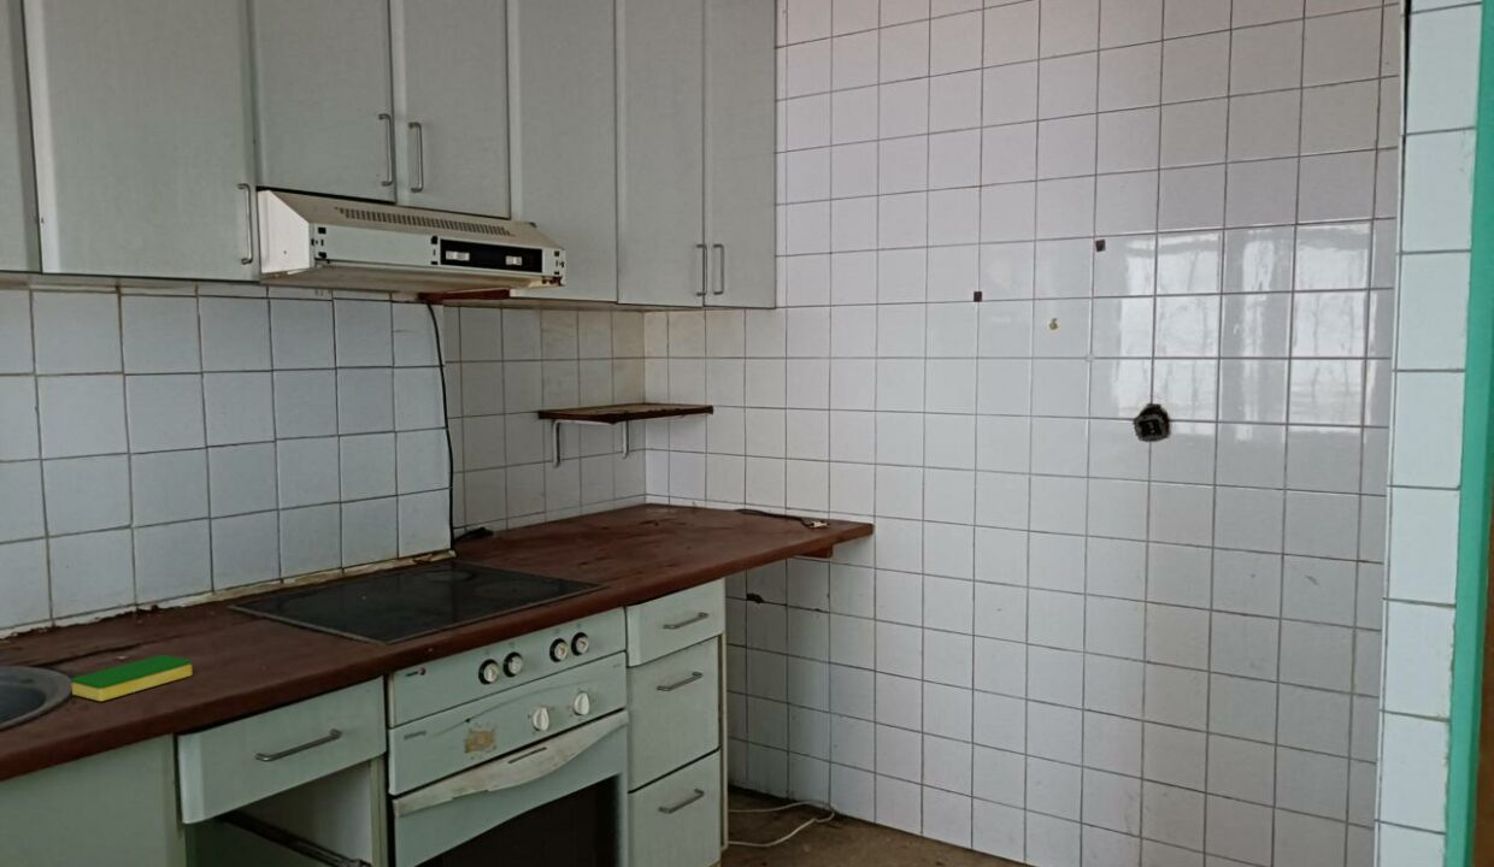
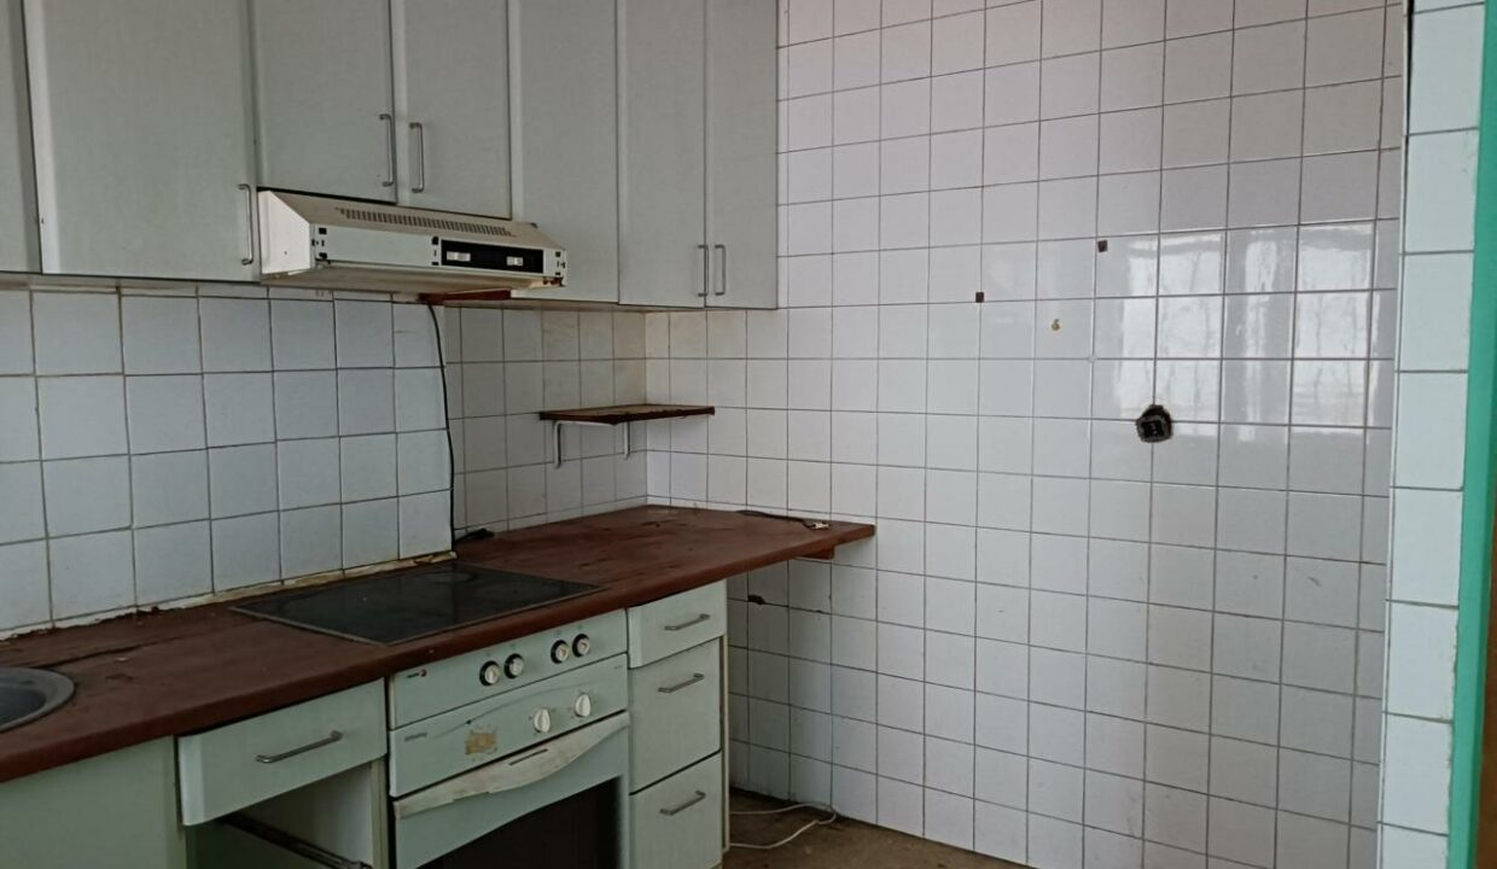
- dish sponge [71,654,194,702]
